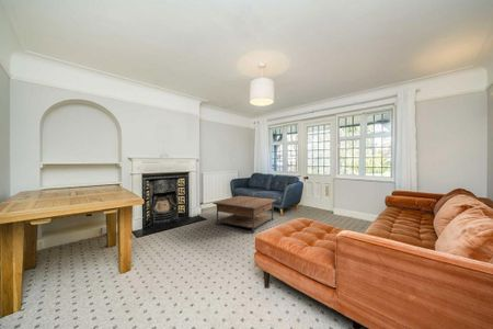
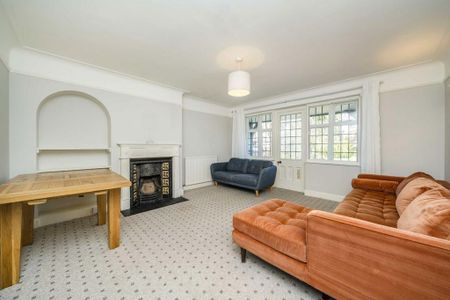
- coffee table [211,195,277,234]
